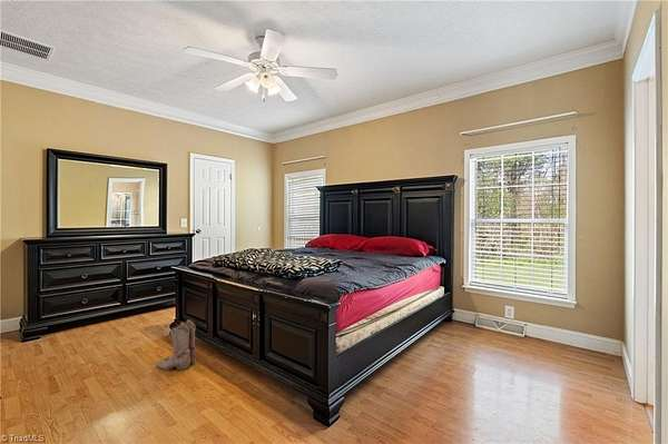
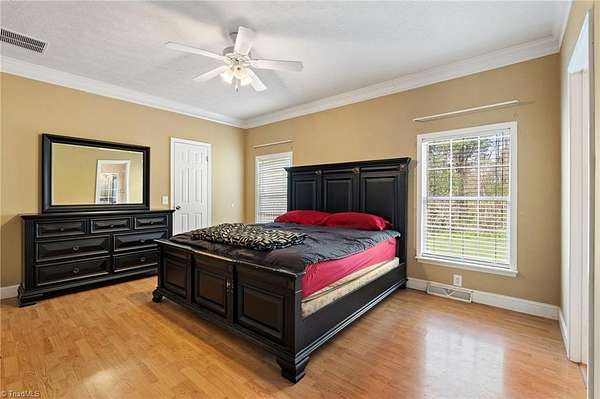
- boots [156,319,197,371]
